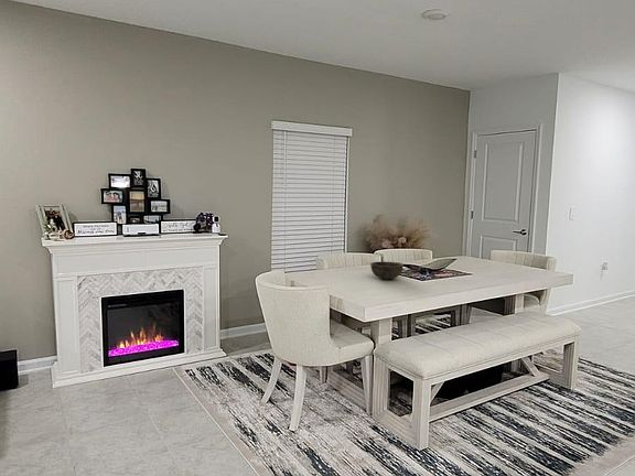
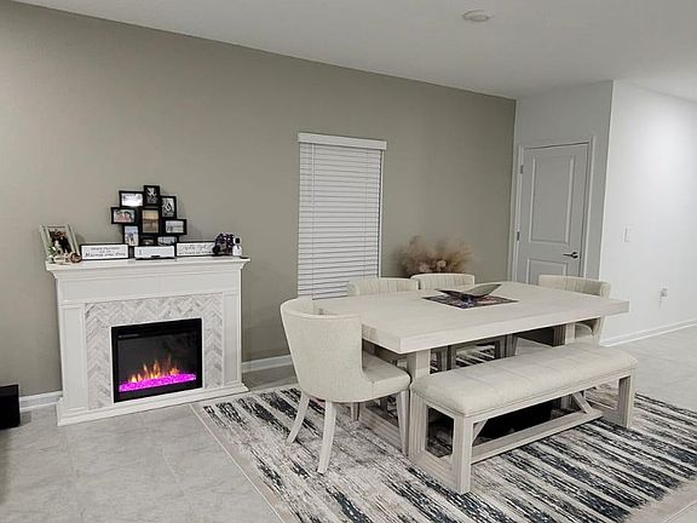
- bowl [369,261,405,281]
